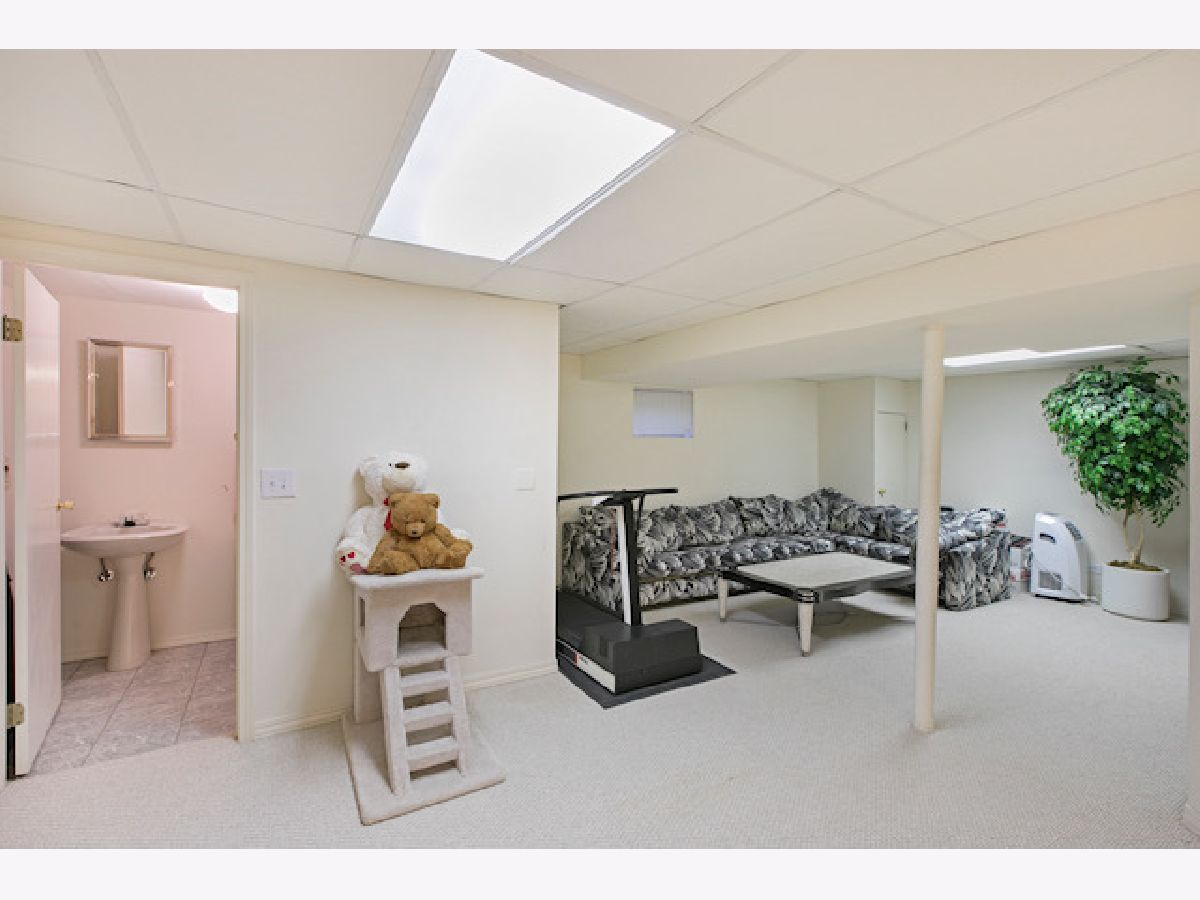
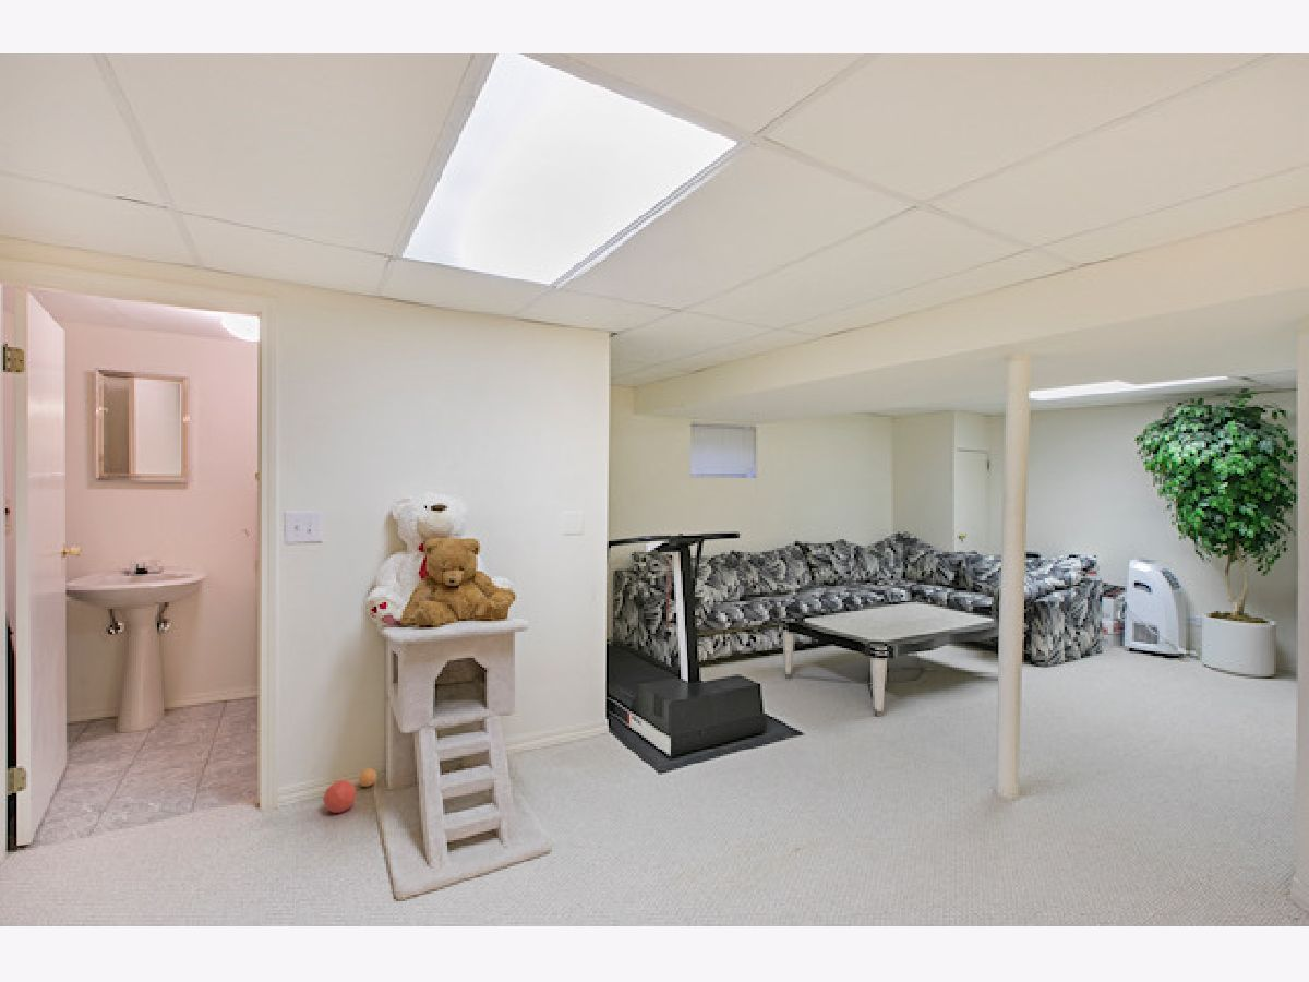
+ ball [322,767,377,814]
